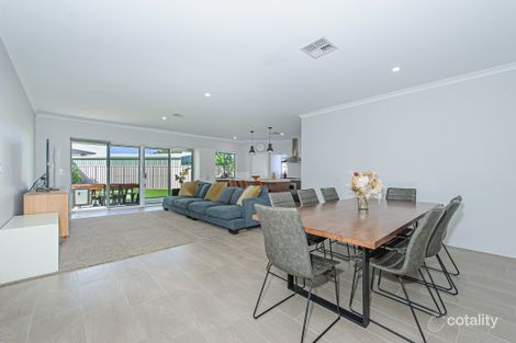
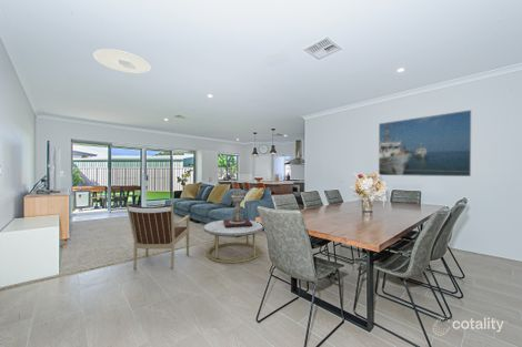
+ armchair [126,202,190,269]
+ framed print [378,109,472,177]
+ coffee table [202,220,264,264]
+ ceiling light [92,48,152,74]
+ decorative urn [222,185,252,228]
